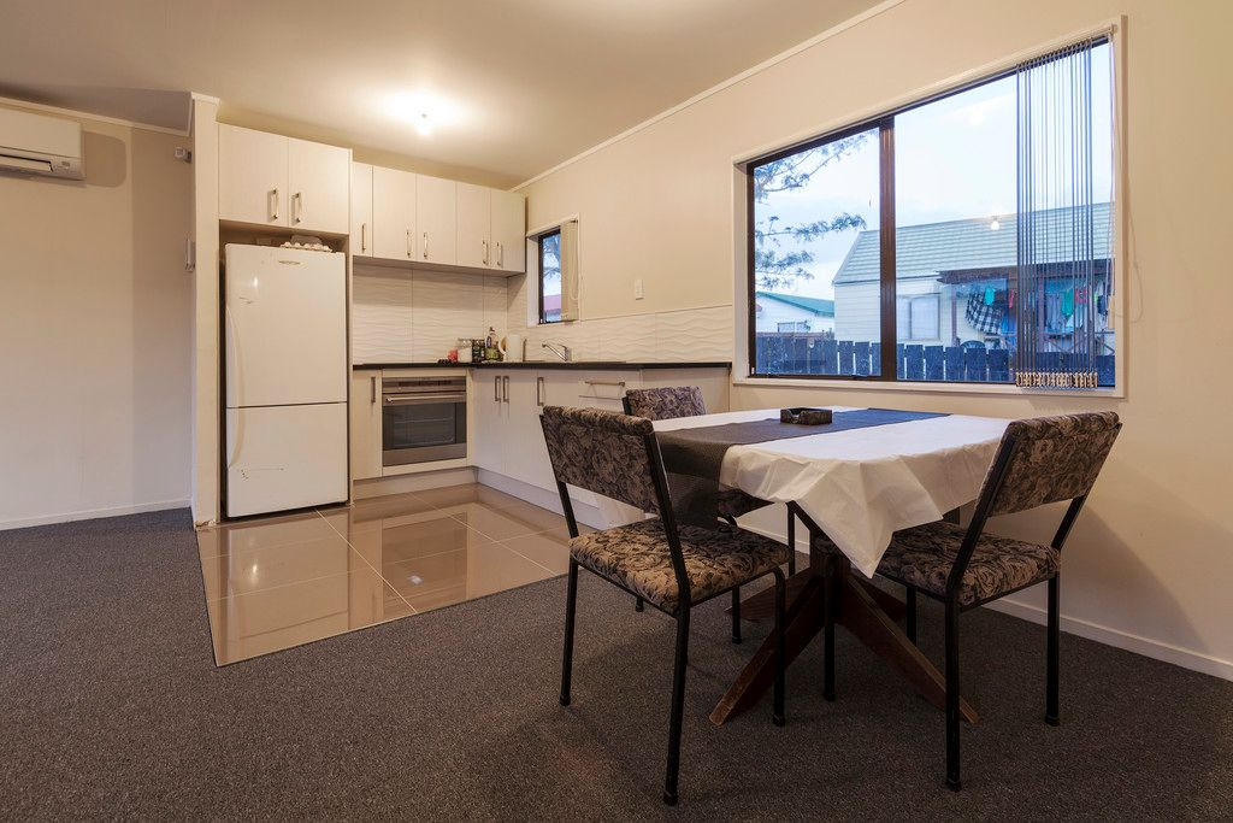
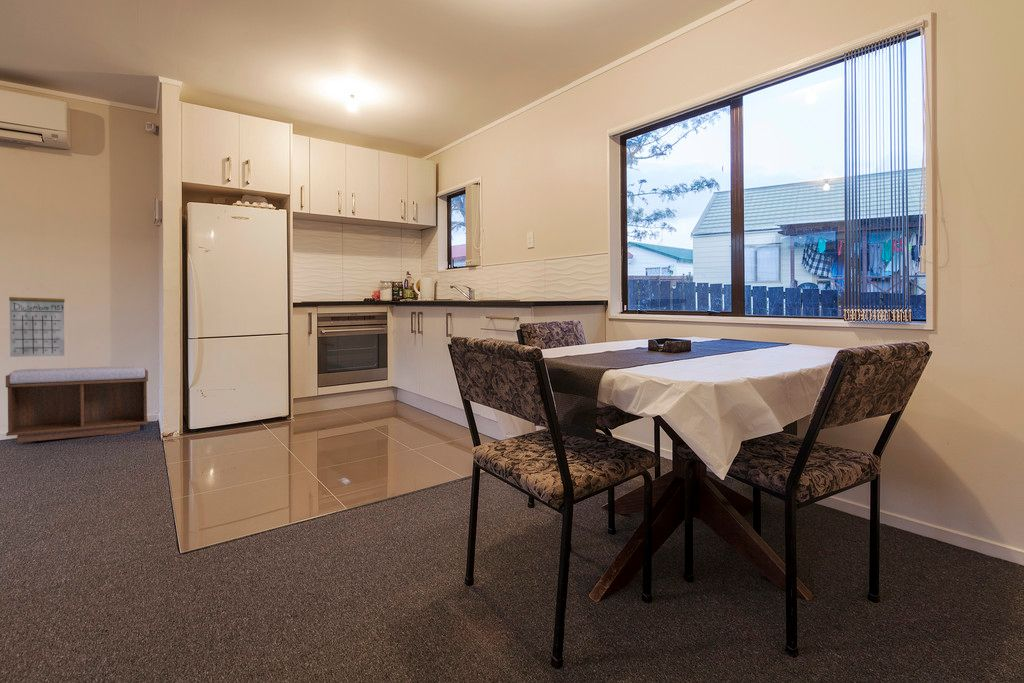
+ bench [5,365,149,444]
+ calendar [8,285,66,358]
